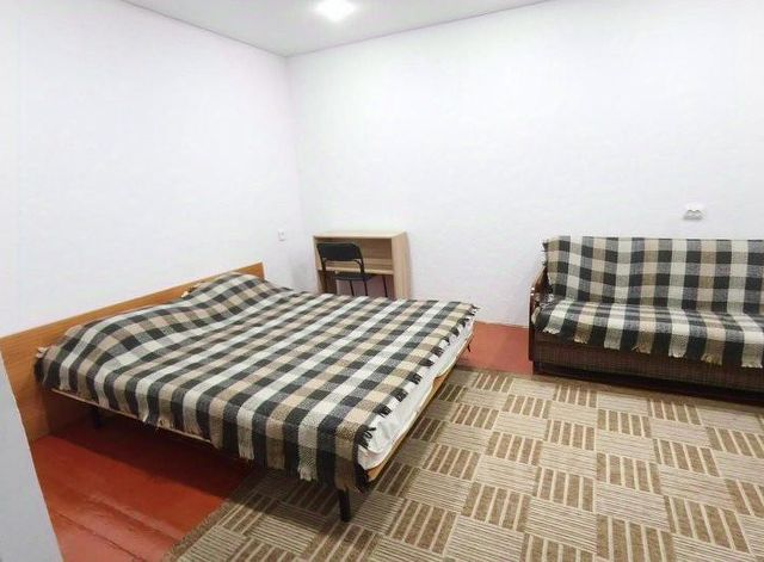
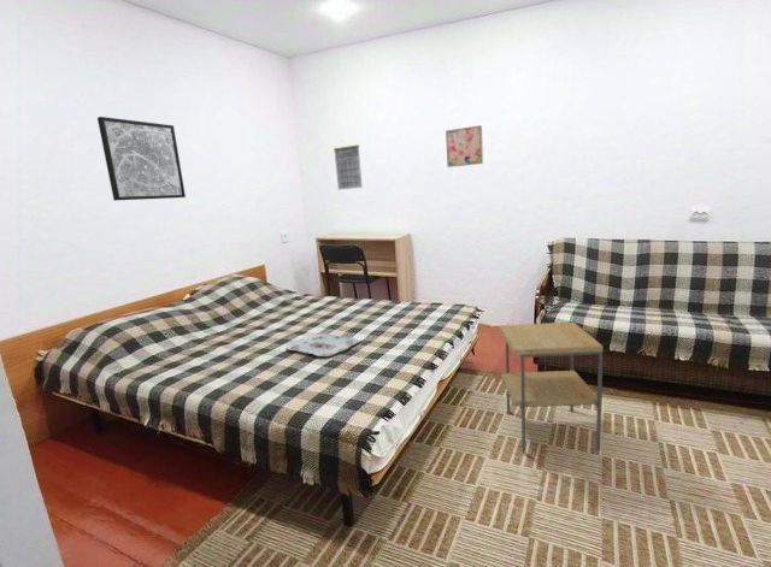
+ wall art [96,116,187,201]
+ side table [498,320,604,453]
+ calendar [332,141,363,191]
+ serving tray [286,332,359,358]
+ wall art [445,124,484,169]
